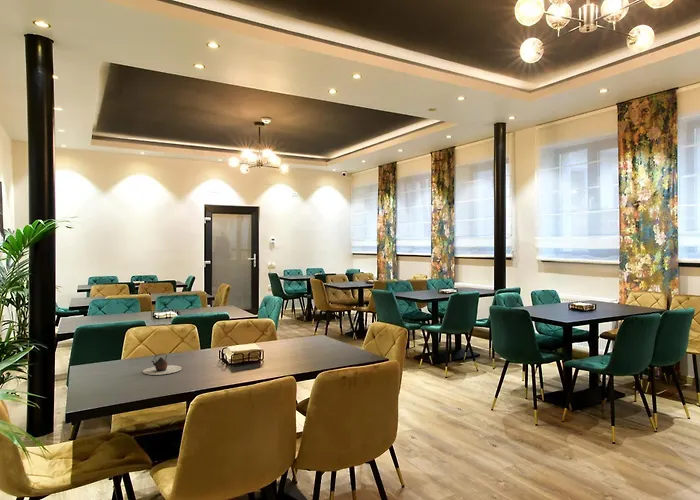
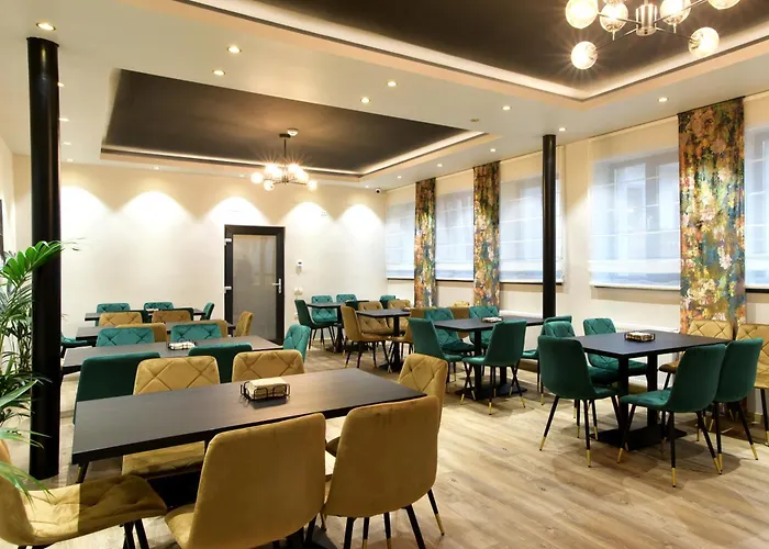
- teapot [142,353,183,376]
